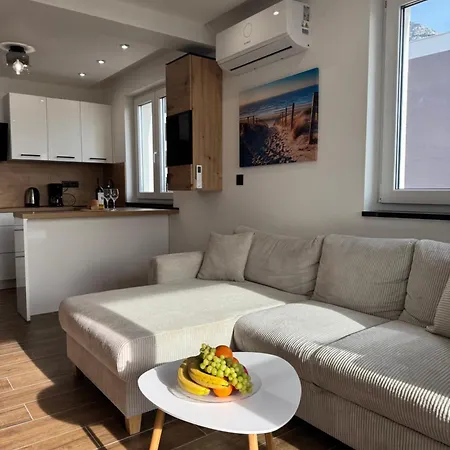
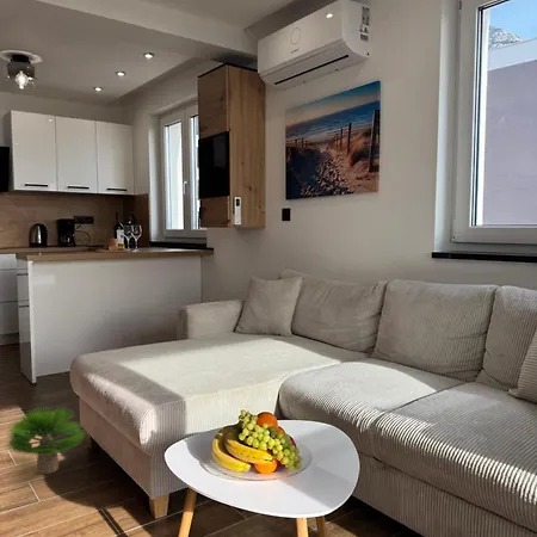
+ potted plant [4,406,87,475]
